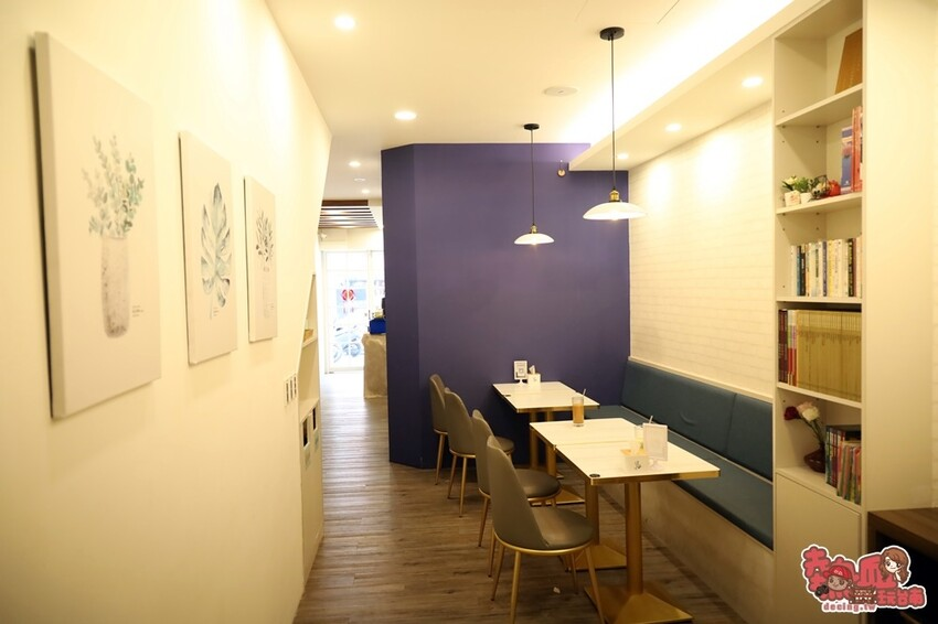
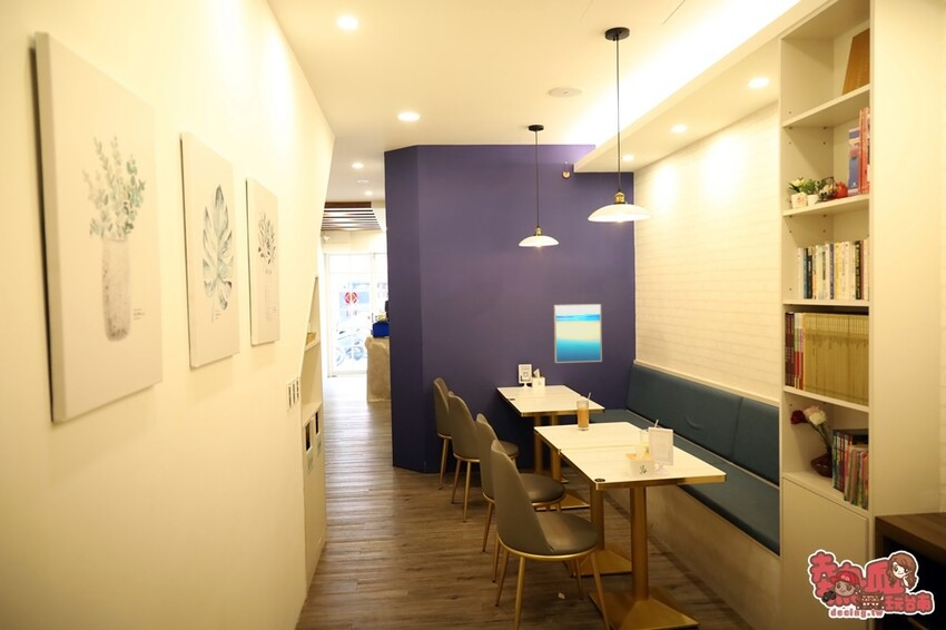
+ wall art [553,303,603,364]
